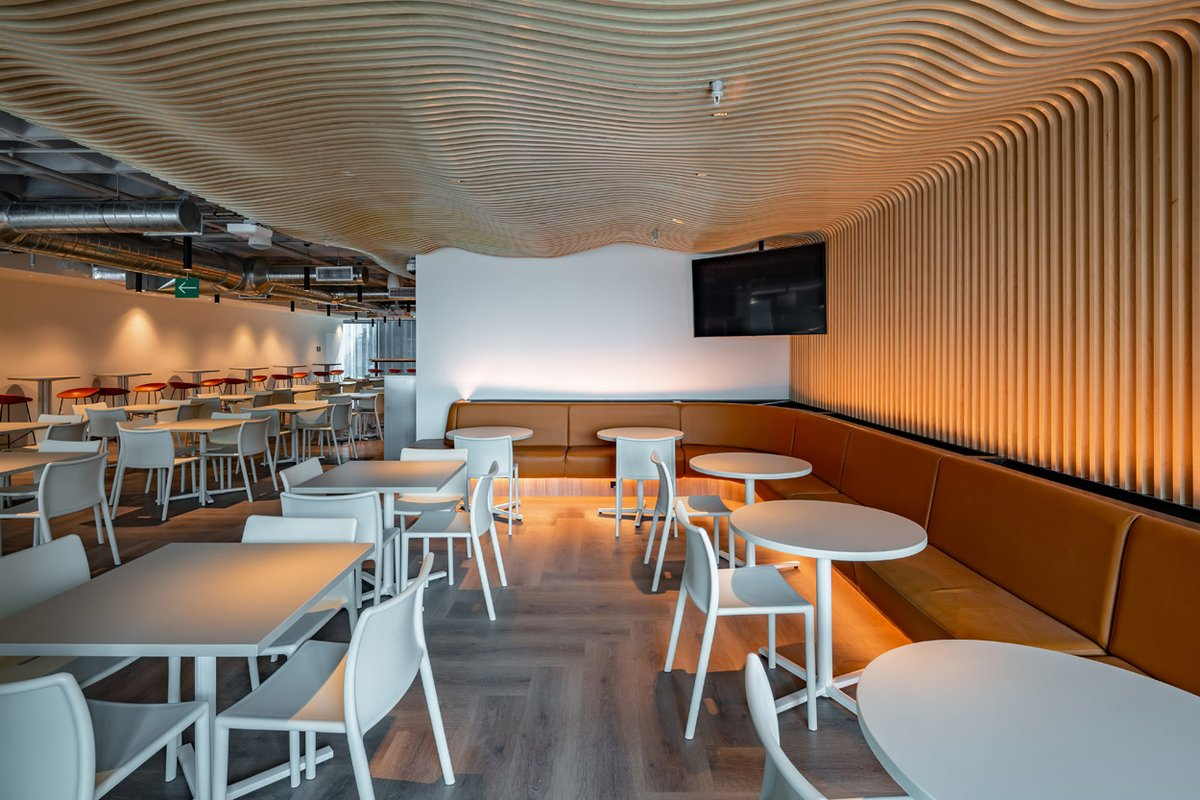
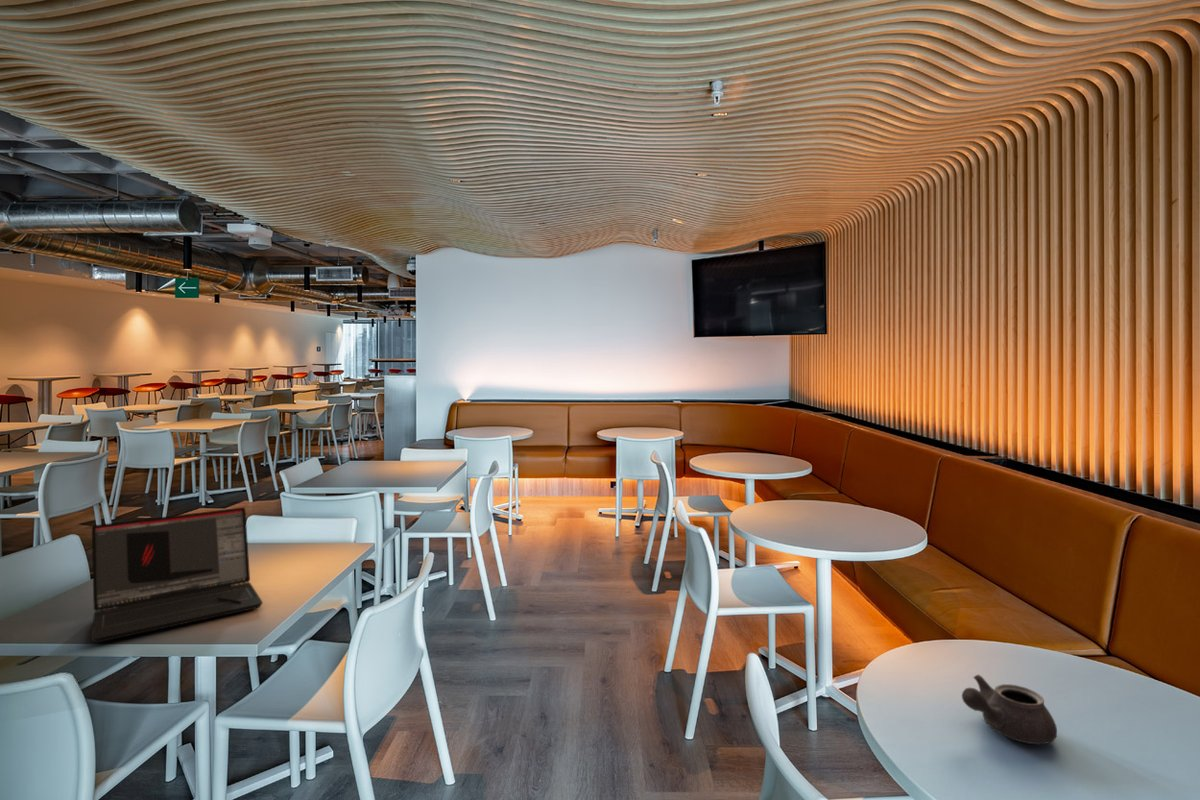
+ teapot [961,674,1058,745]
+ laptop [90,506,264,643]
